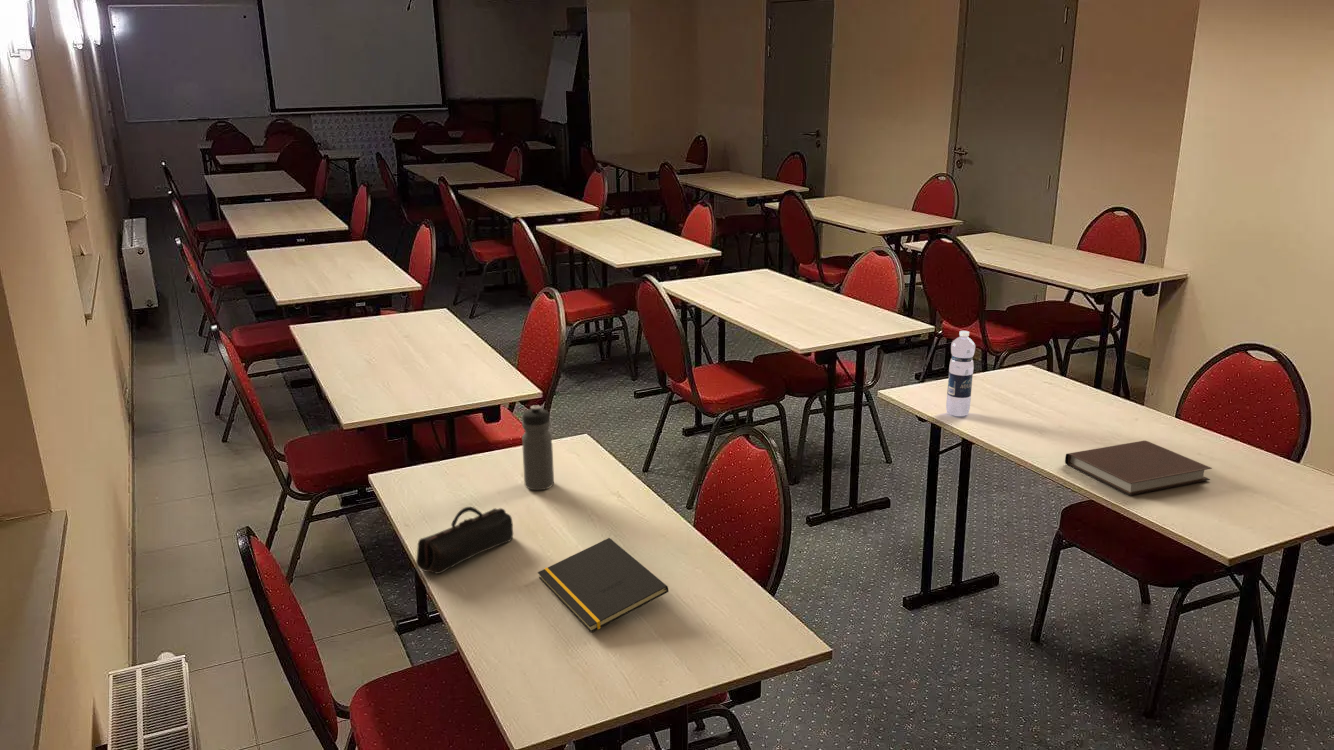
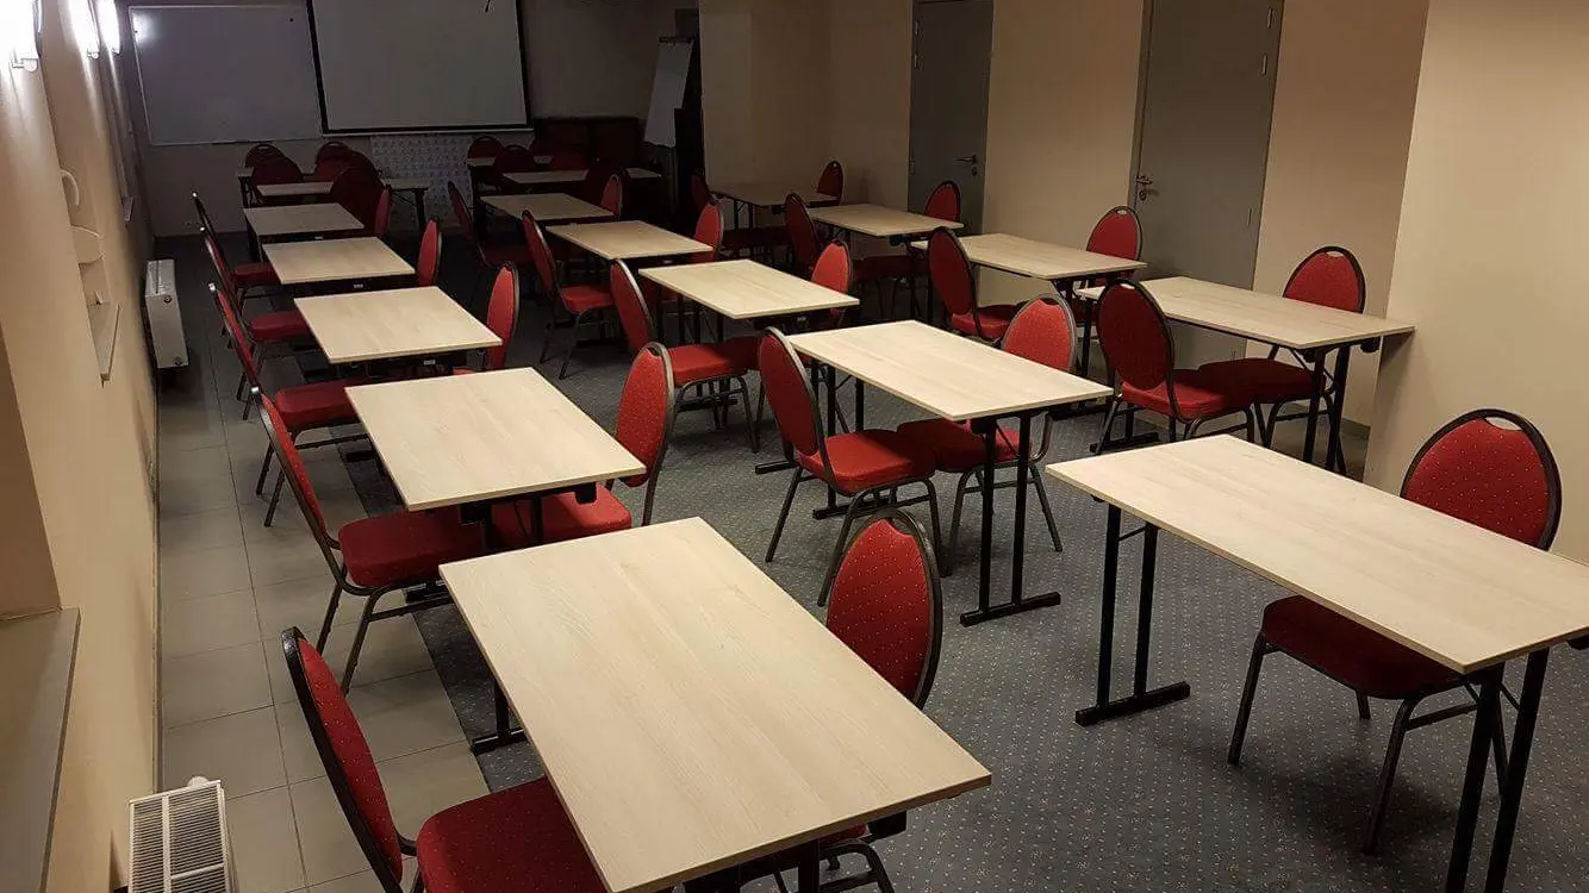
- water bottle [945,330,976,417]
- notepad [537,537,669,633]
- notebook [1064,440,1213,496]
- pencil case [415,506,514,575]
- water bottle [521,404,555,491]
